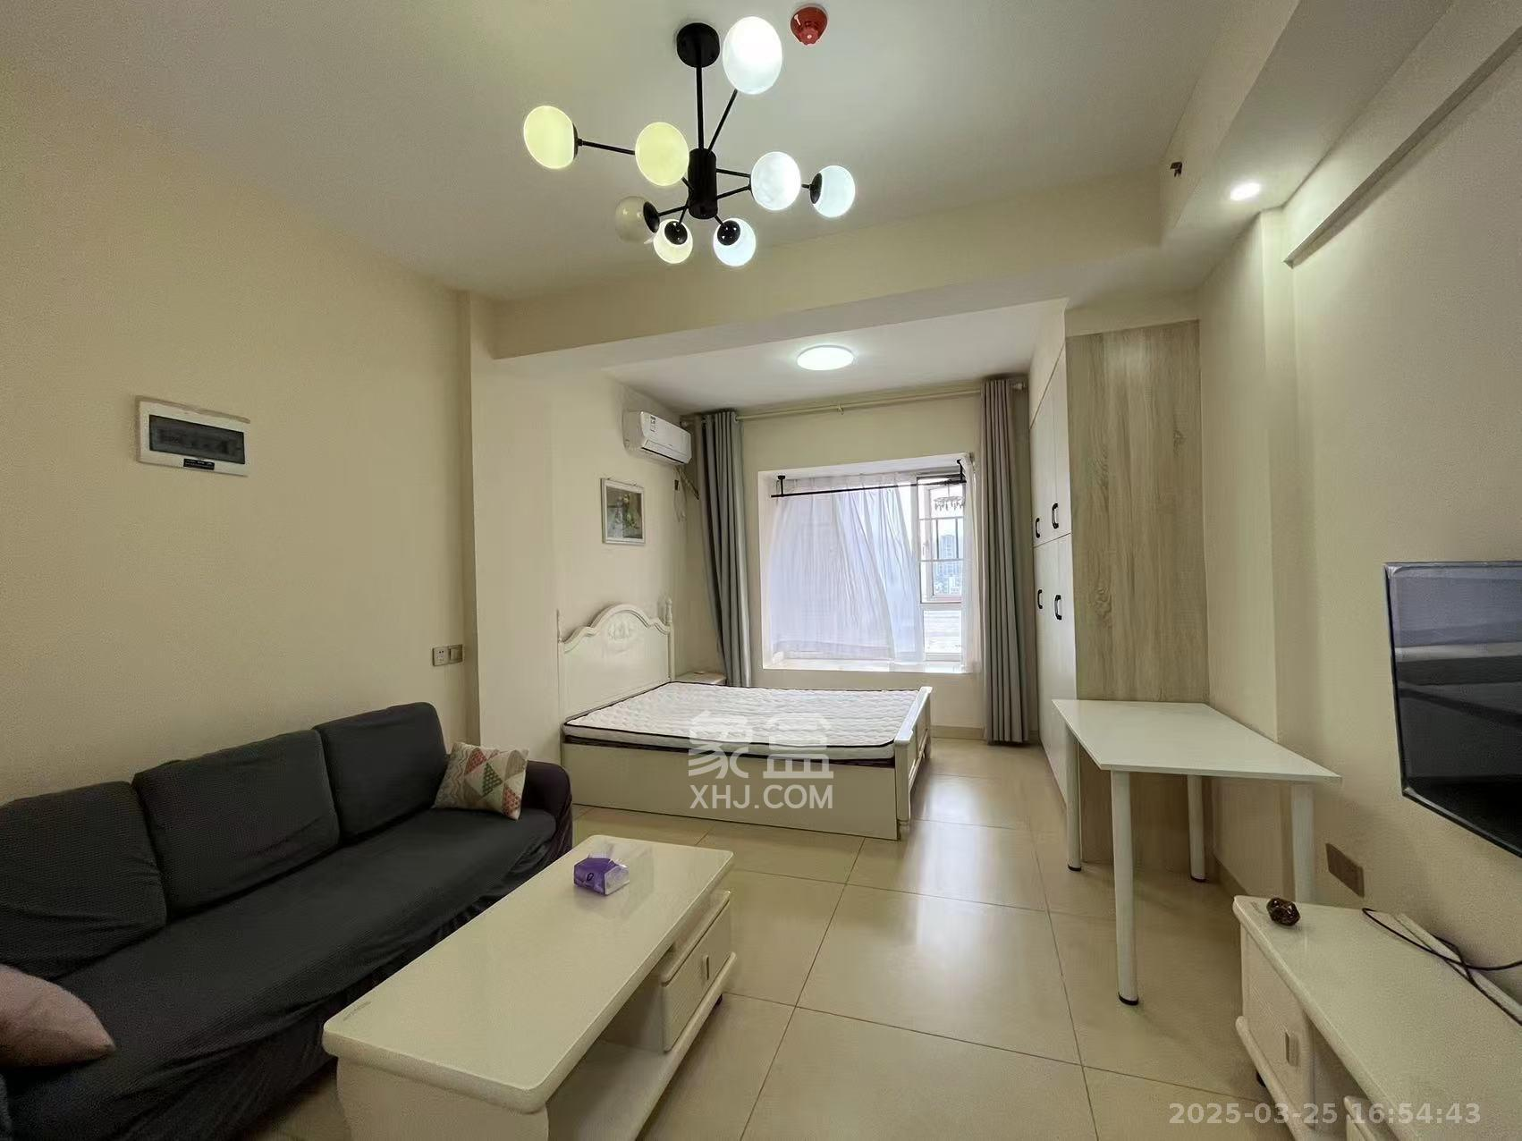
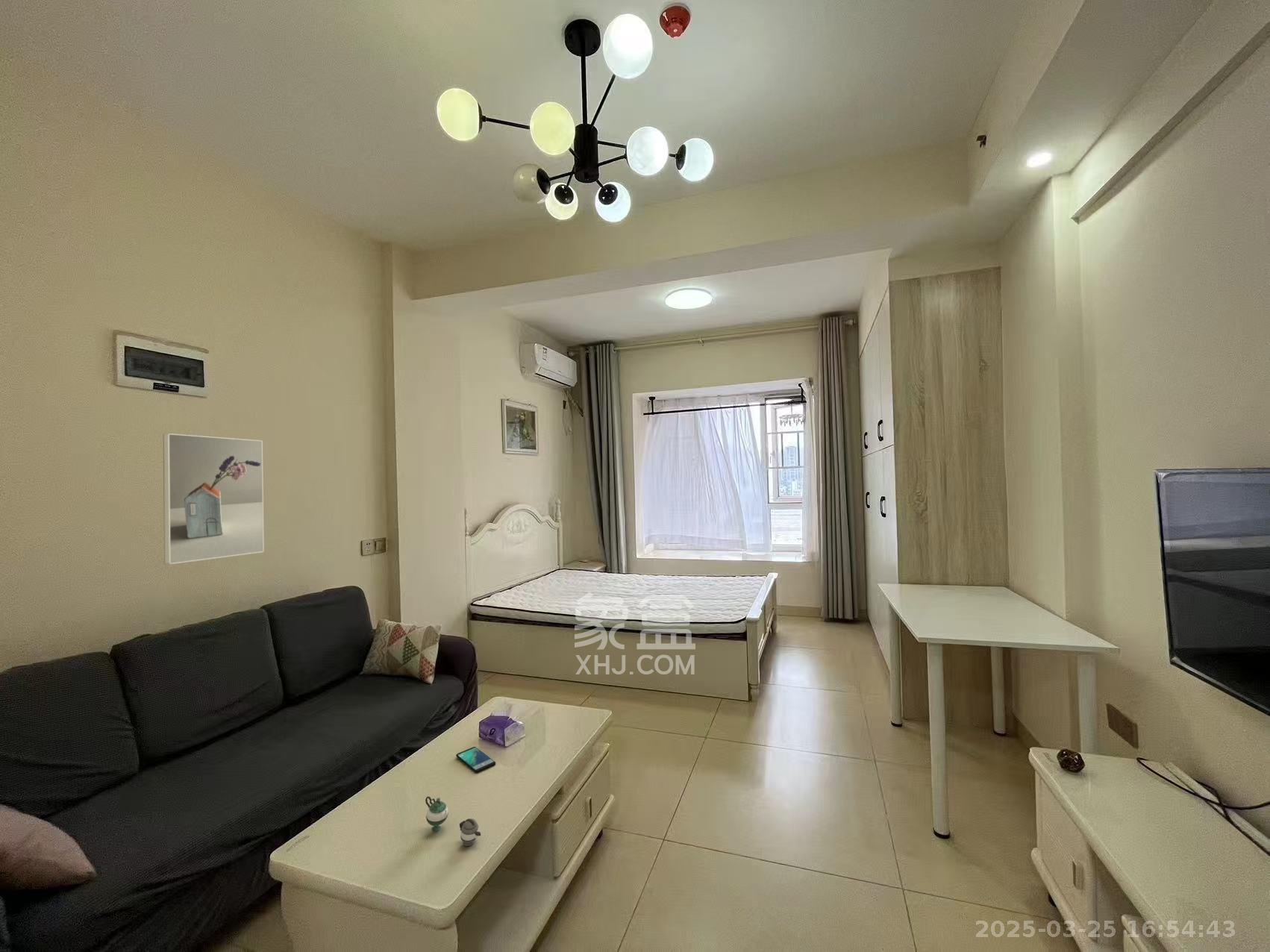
+ teapot [425,796,481,847]
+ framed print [163,433,265,565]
+ smartphone [455,746,496,774]
